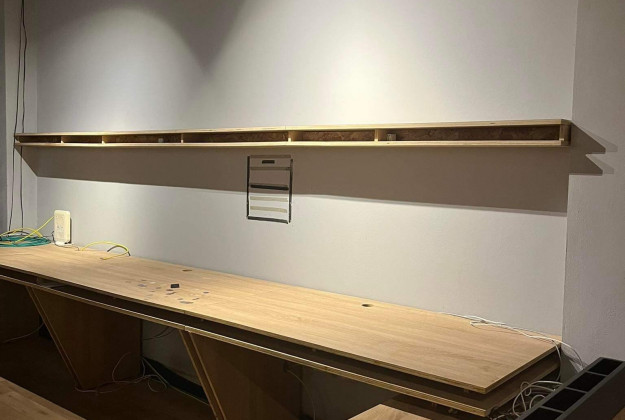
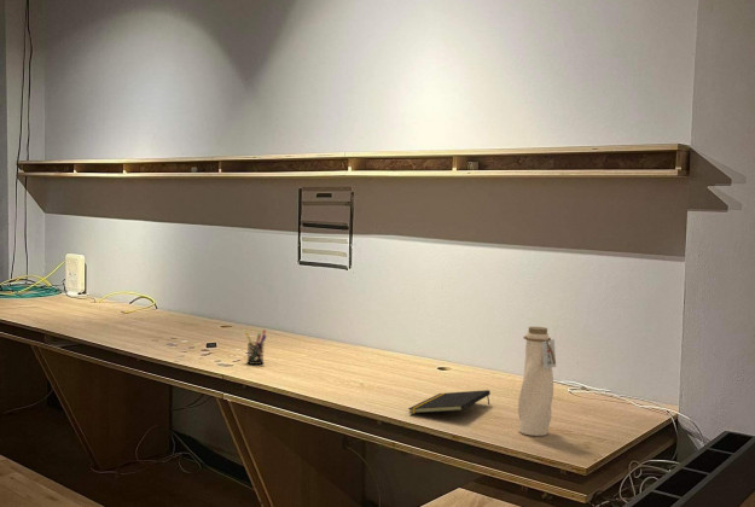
+ notepad [407,389,492,414]
+ pen holder [244,328,268,366]
+ water bottle [517,326,557,437]
